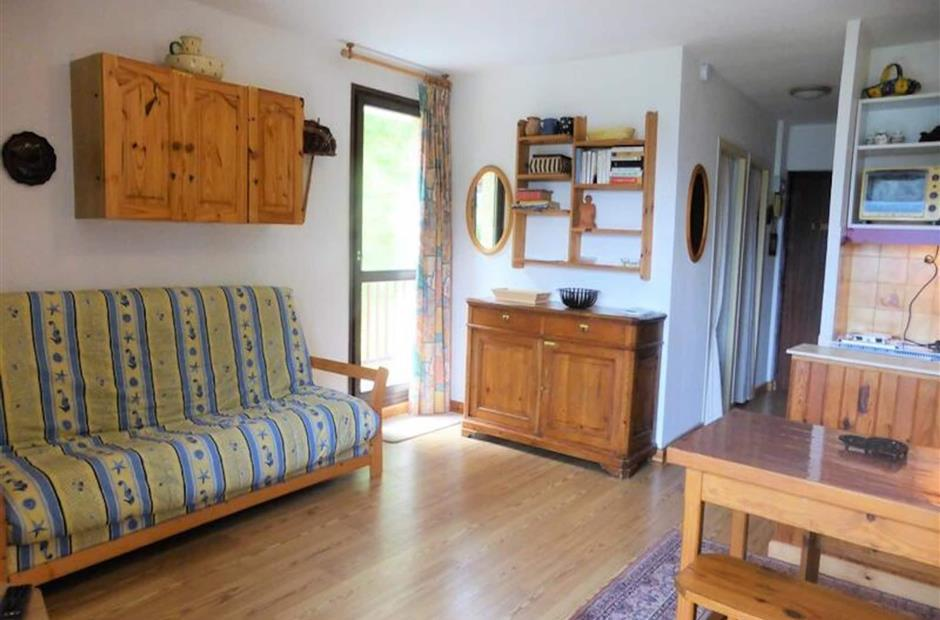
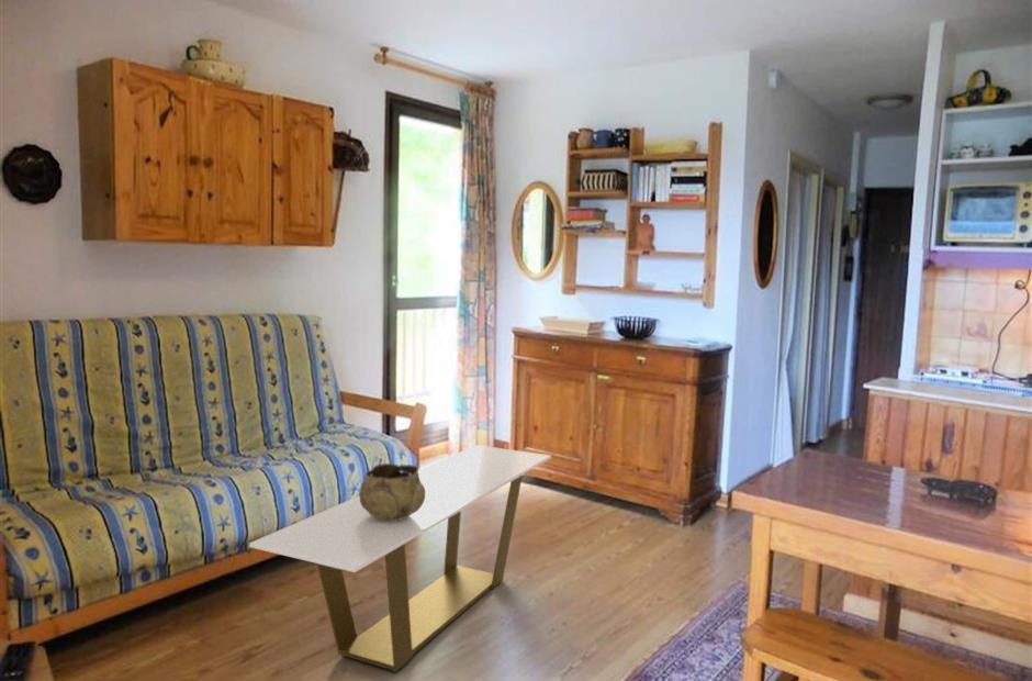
+ decorative bowl [358,462,427,521]
+ coffee table [248,444,552,673]
